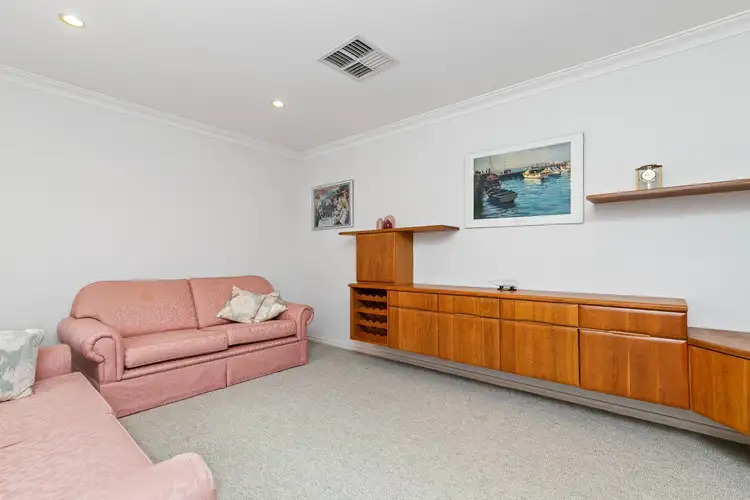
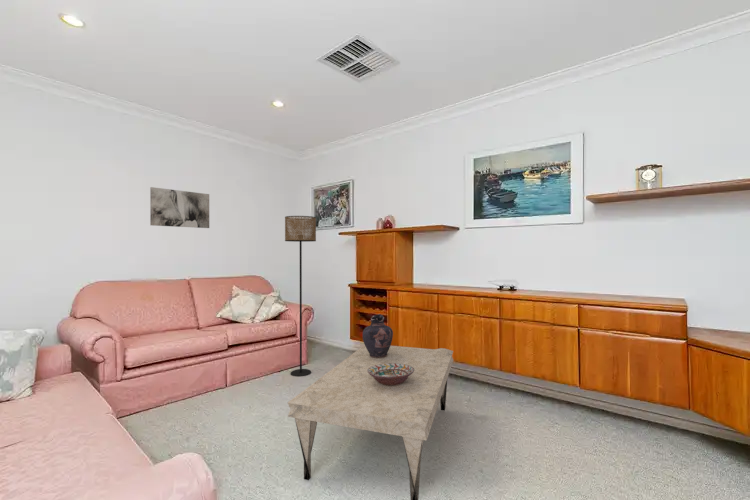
+ decorative bowl [367,363,414,385]
+ vase [362,313,394,357]
+ wall art [149,186,210,229]
+ coffee table [287,344,454,500]
+ floor lamp [284,215,317,378]
